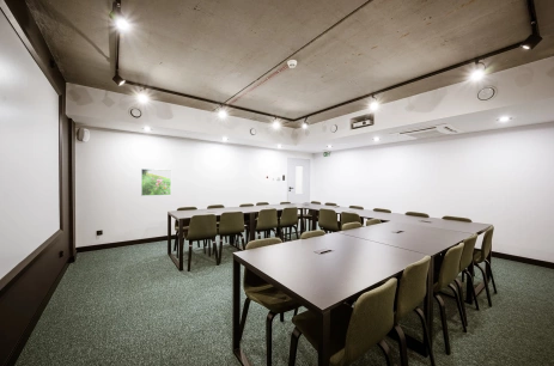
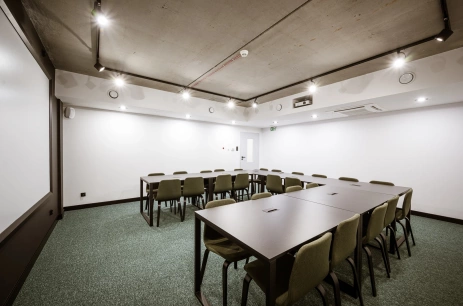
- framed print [140,167,172,197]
